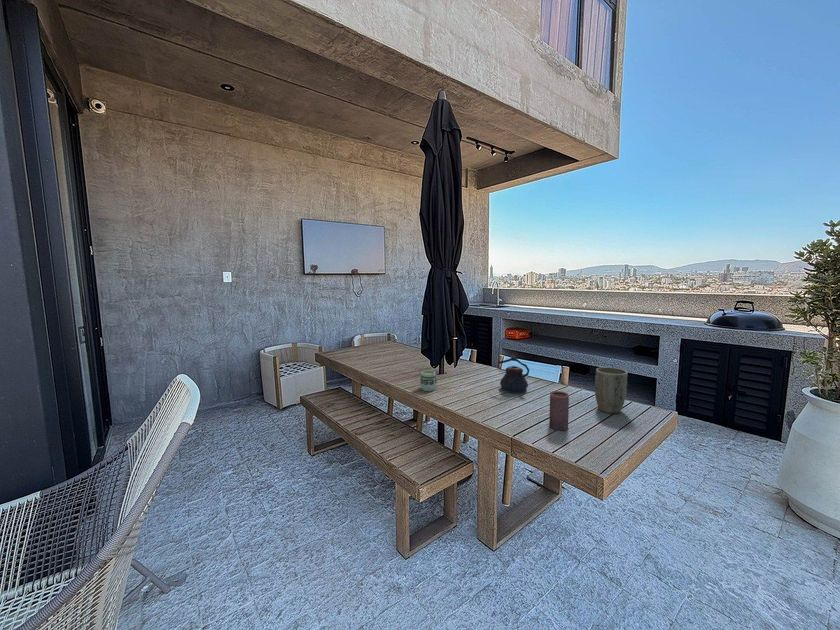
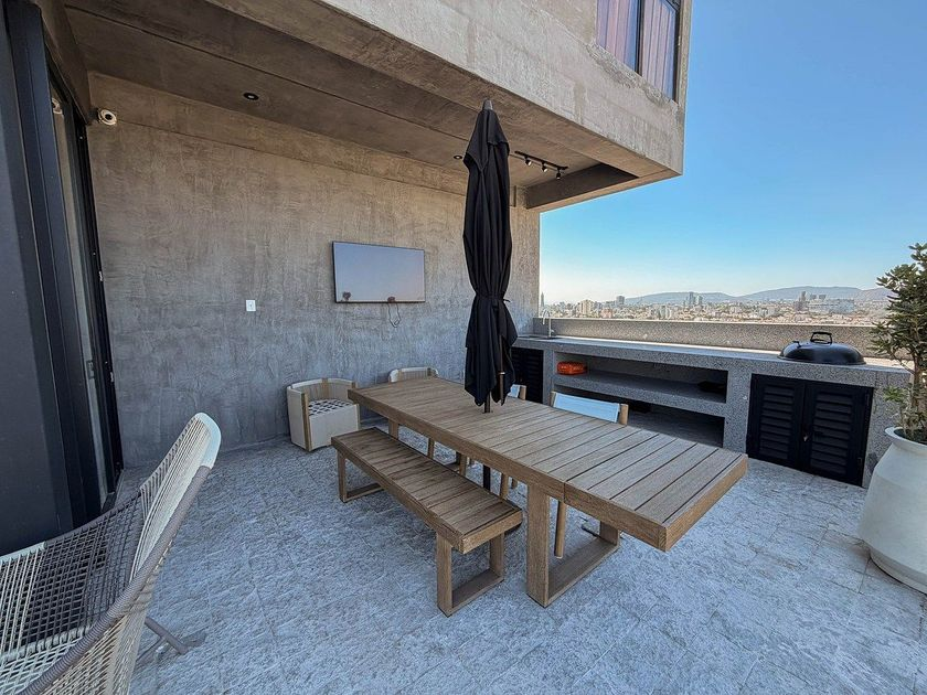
- plant pot [594,366,629,415]
- teapot [498,355,530,395]
- cup [419,369,438,392]
- candle [548,390,570,431]
